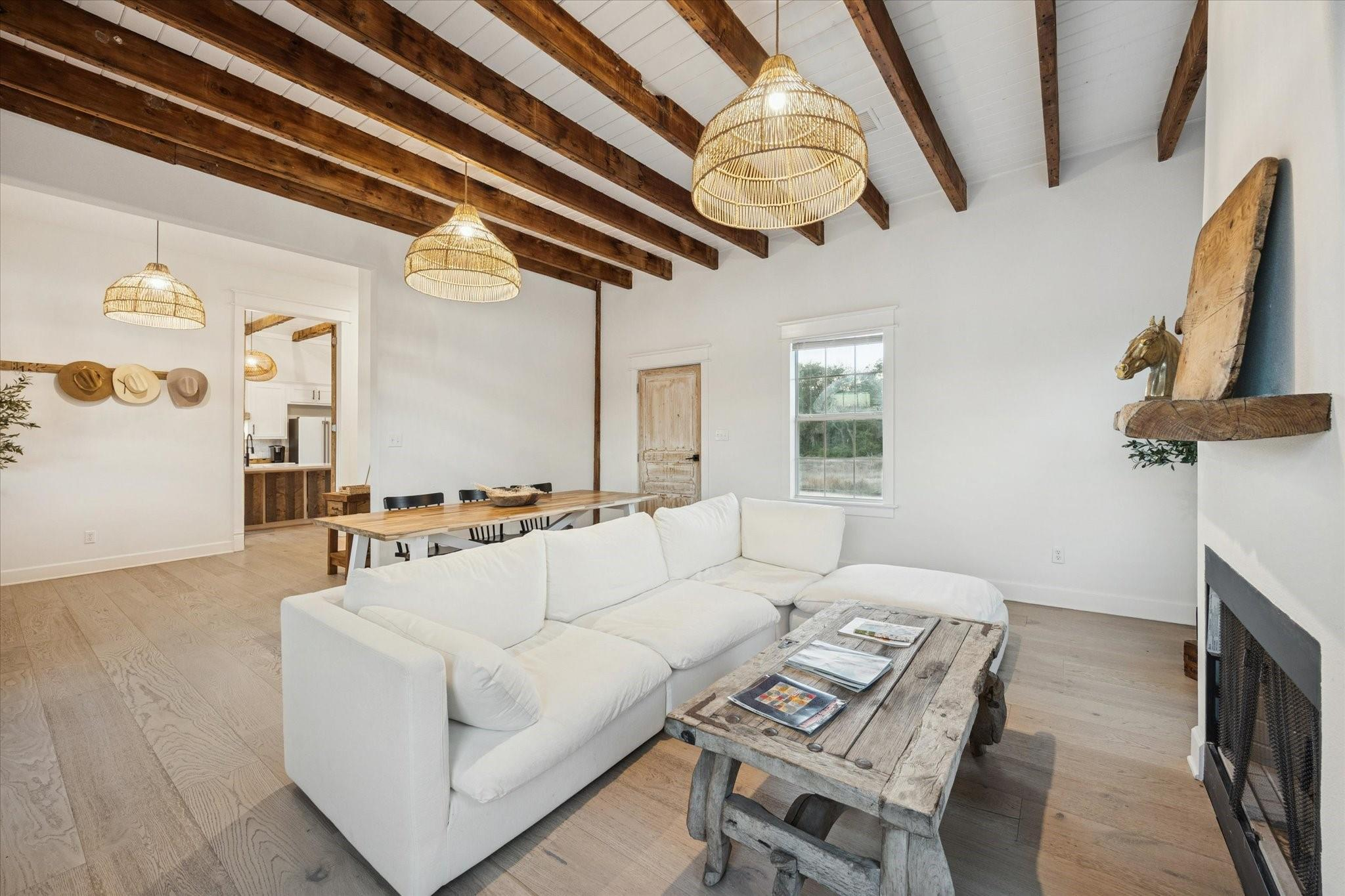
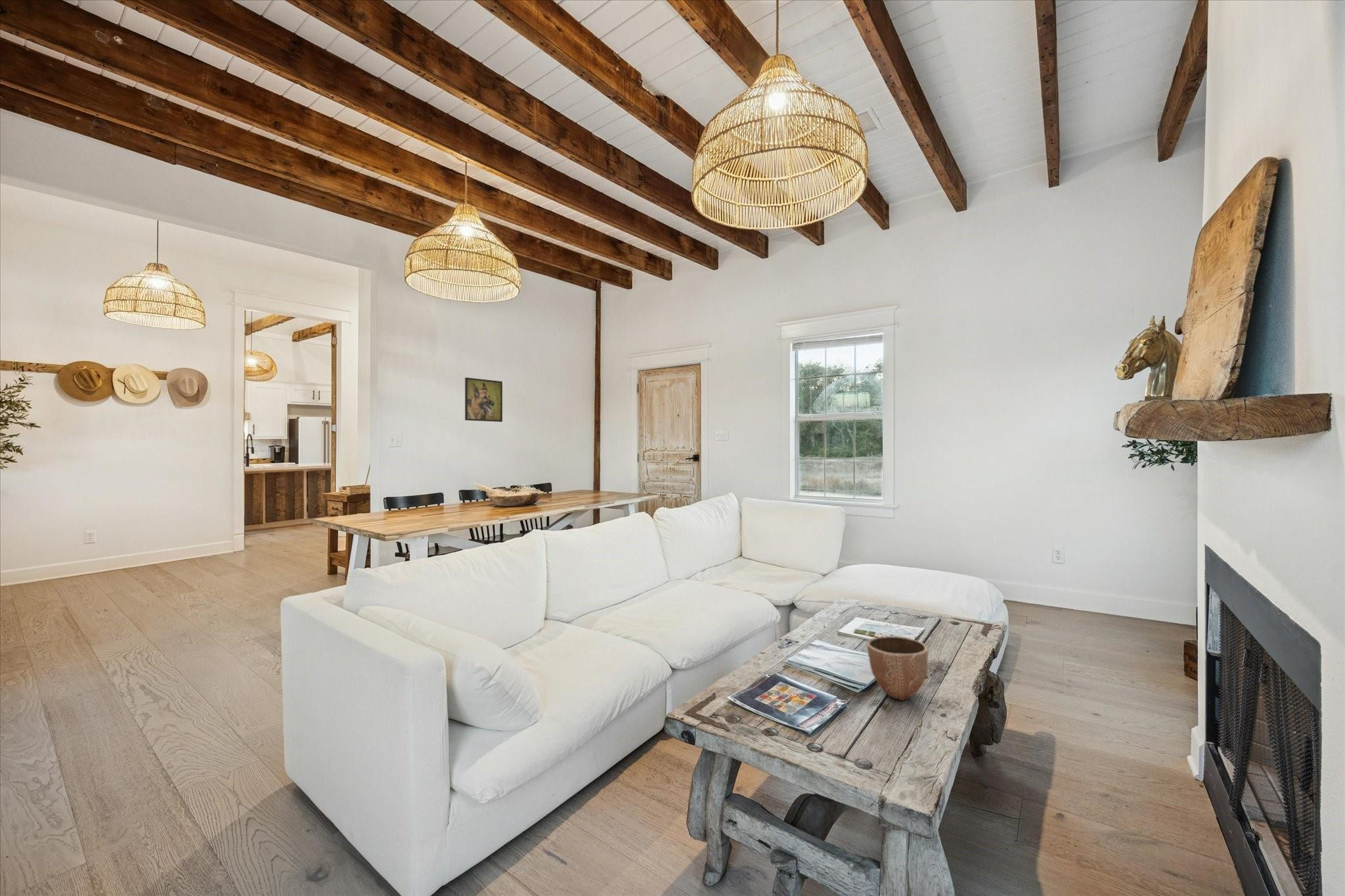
+ decorative bowl [866,635,929,701]
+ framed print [464,377,503,423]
